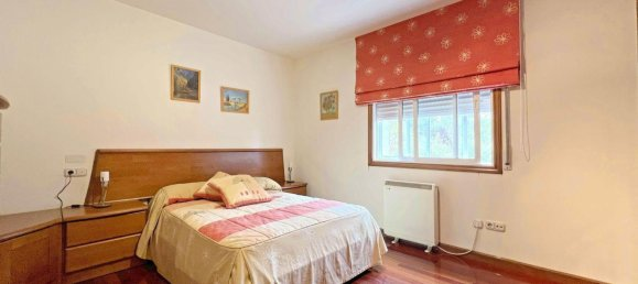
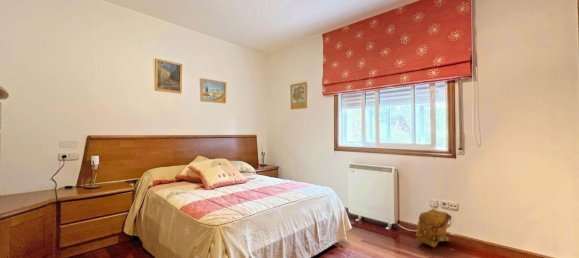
+ backpack [415,208,453,248]
